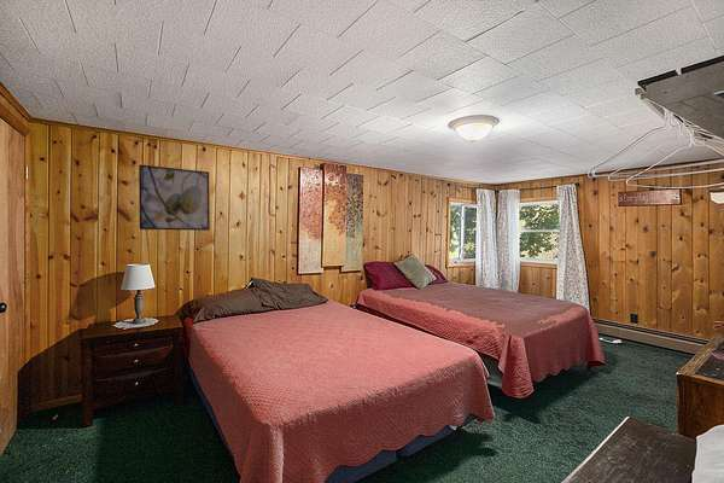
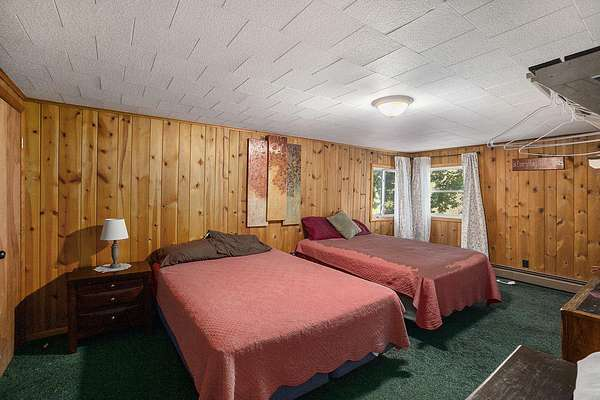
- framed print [138,163,211,232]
